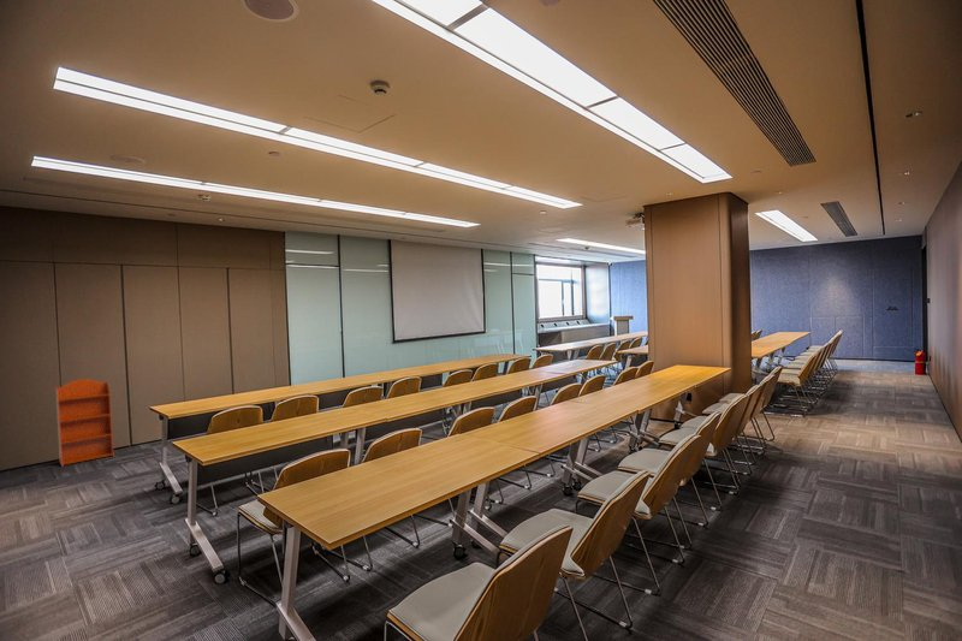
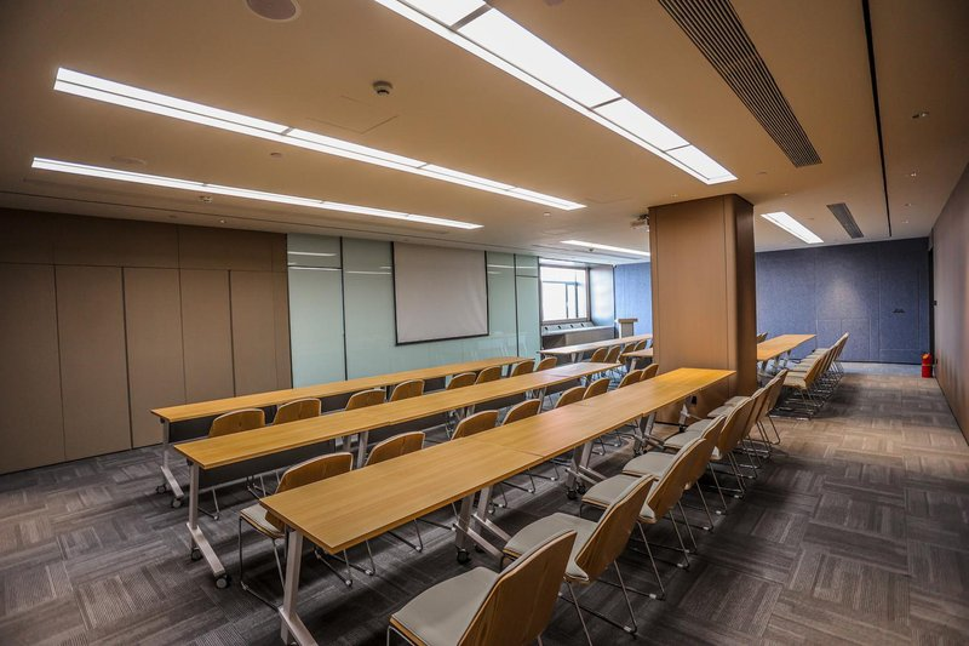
- bookcase [54,378,115,468]
